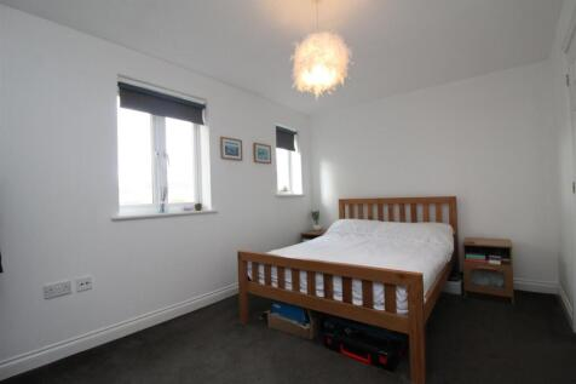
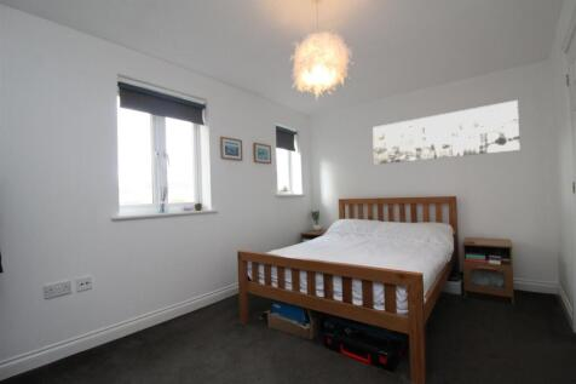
+ wall art [371,99,522,166]
